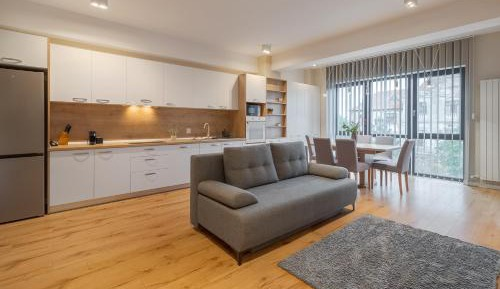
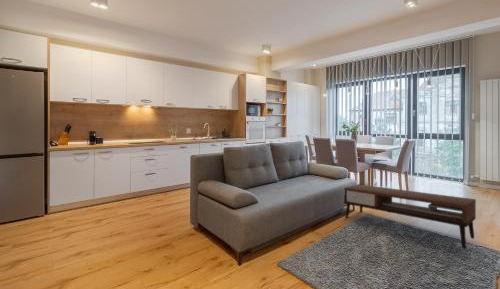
+ coffee table [343,184,477,249]
